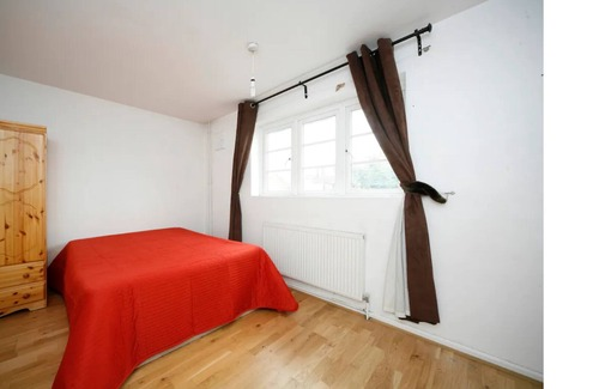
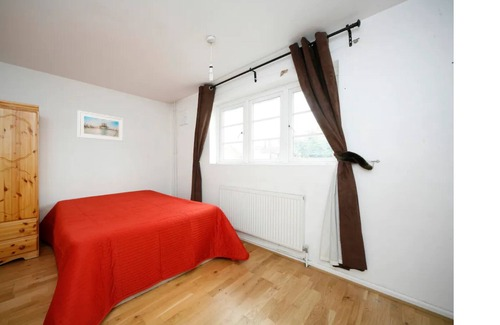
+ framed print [77,109,124,142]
